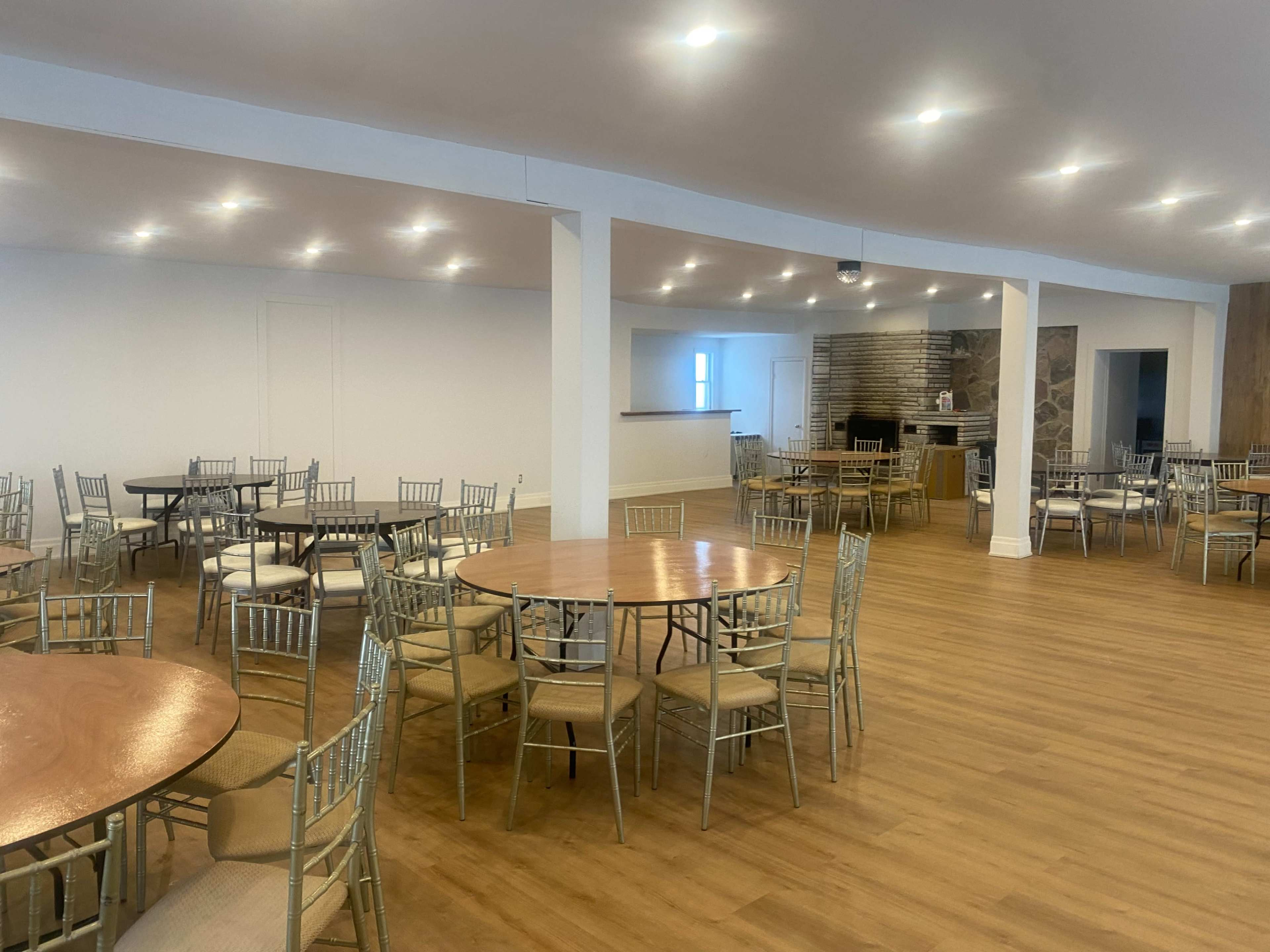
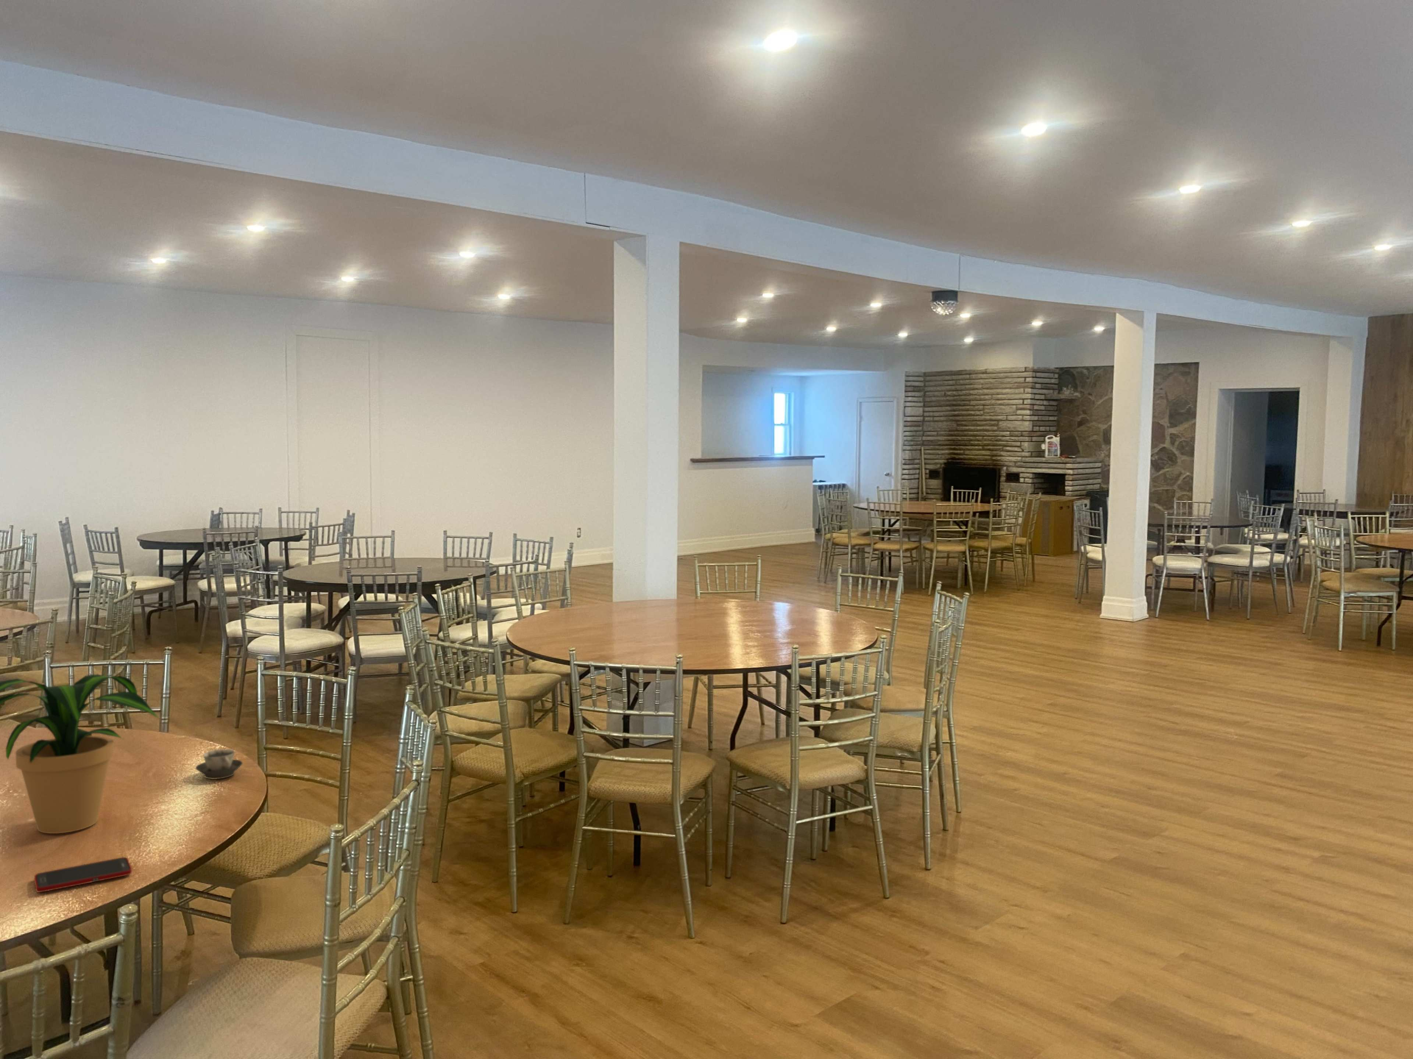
+ cup [195,749,244,780]
+ cell phone [33,857,132,893]
+ potted plant [0,674,160,834]
